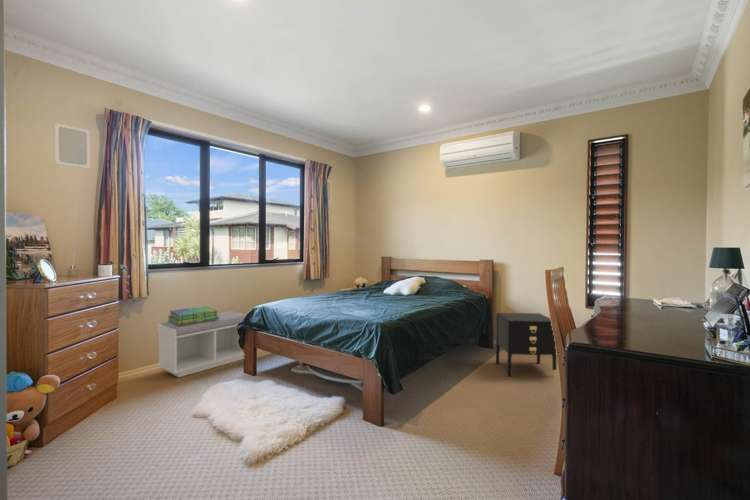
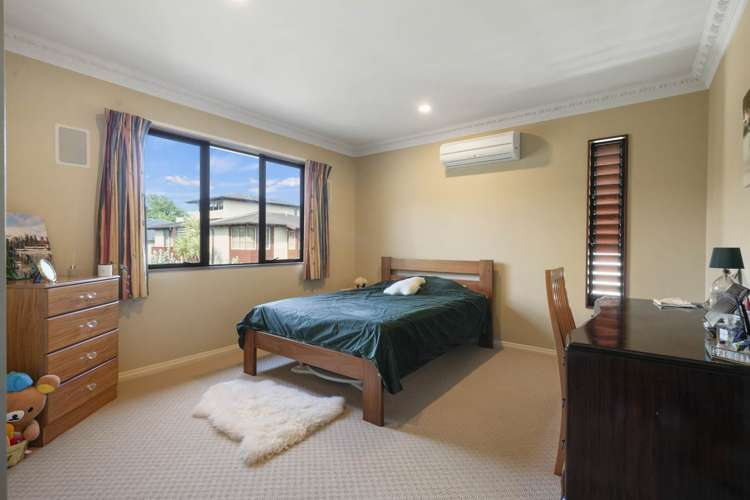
- stack of books [167,305,219,325]
- bench [156,310,247,378]
- nightstand [495,312,558,378]
